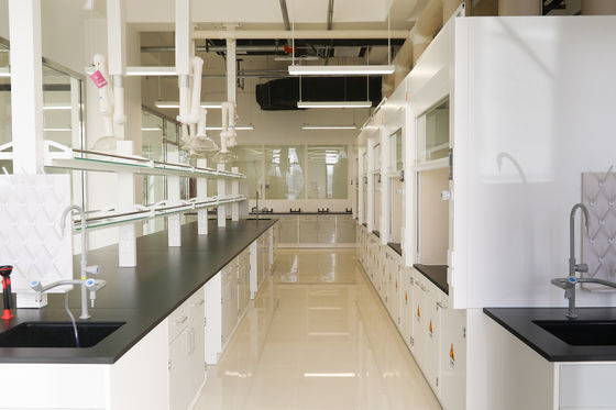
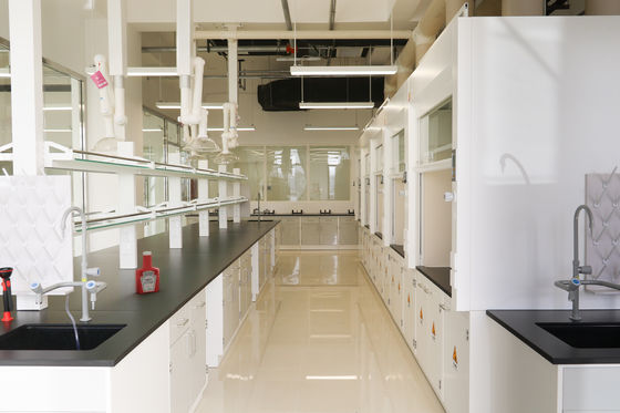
+ soap bottle [134,250,161,295]
